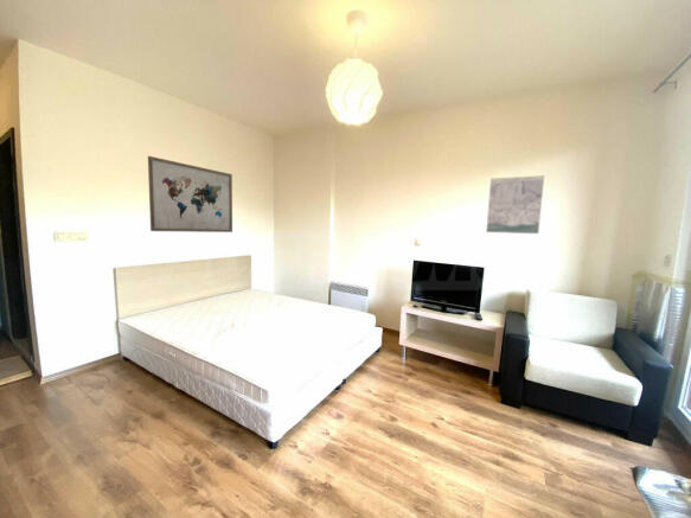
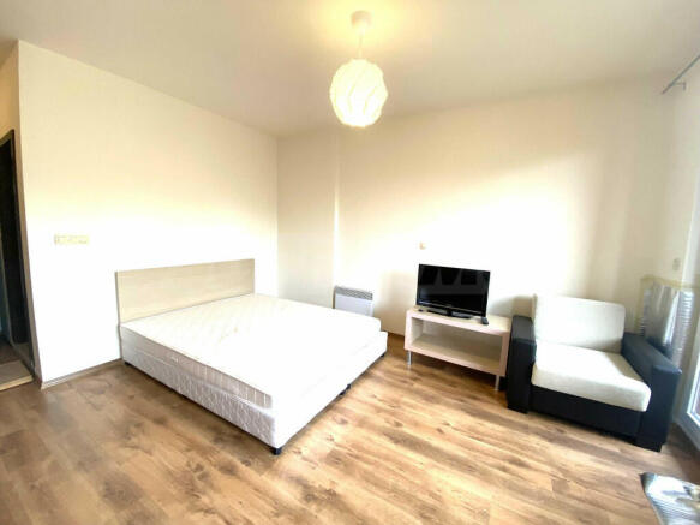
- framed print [485,174,545,235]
- wall art [147,155,233,234]
